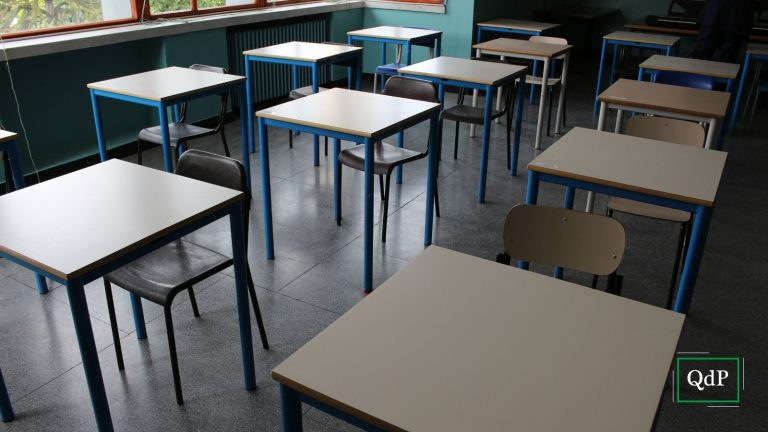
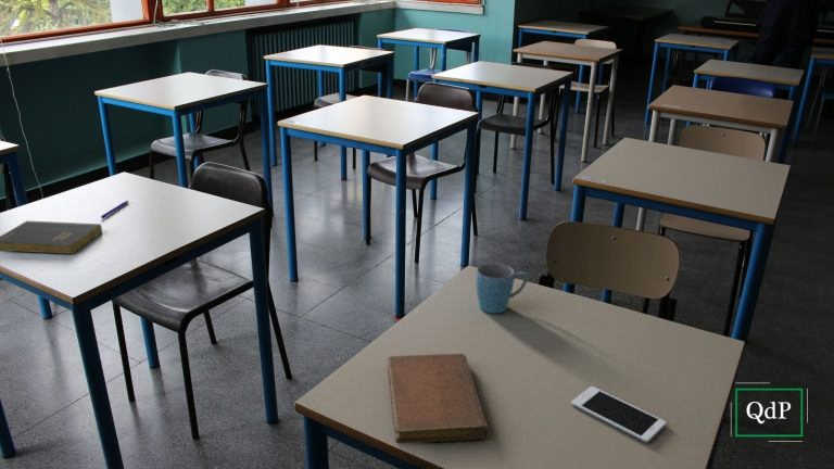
+ pen [100,200,129,219]
+ book [0,219,103,255]
+ mug [475,262,529,315]
+ notebook [387,353,490,444]
+ cell phone [570,385,667,443]
